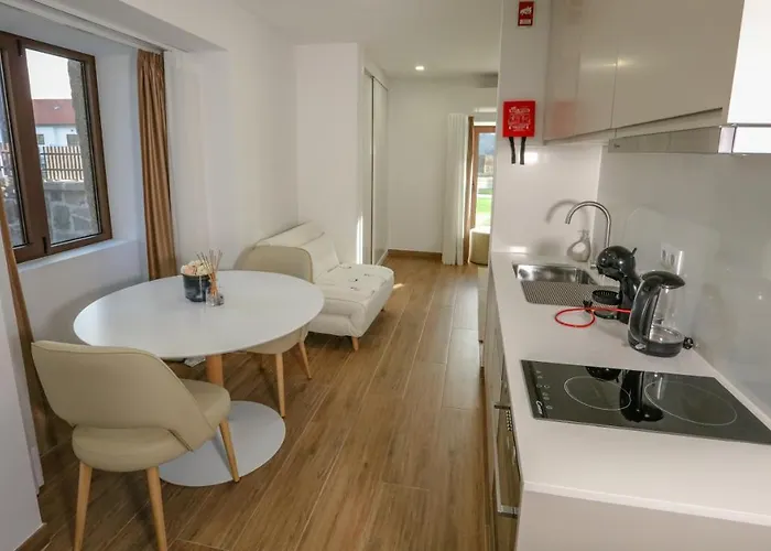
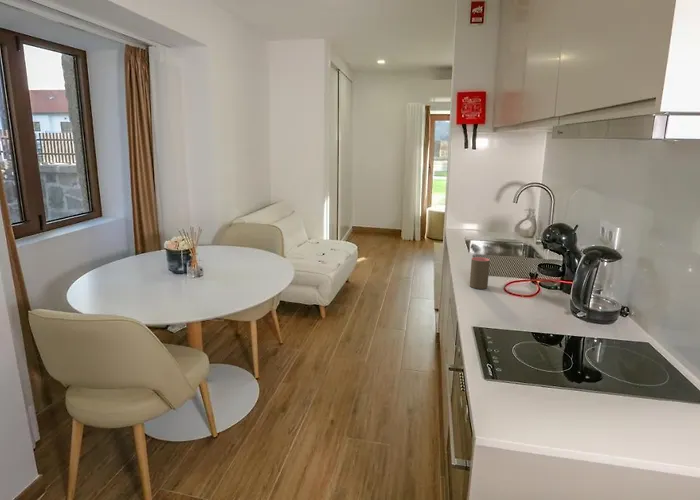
+ cup [469,256,491,290]
